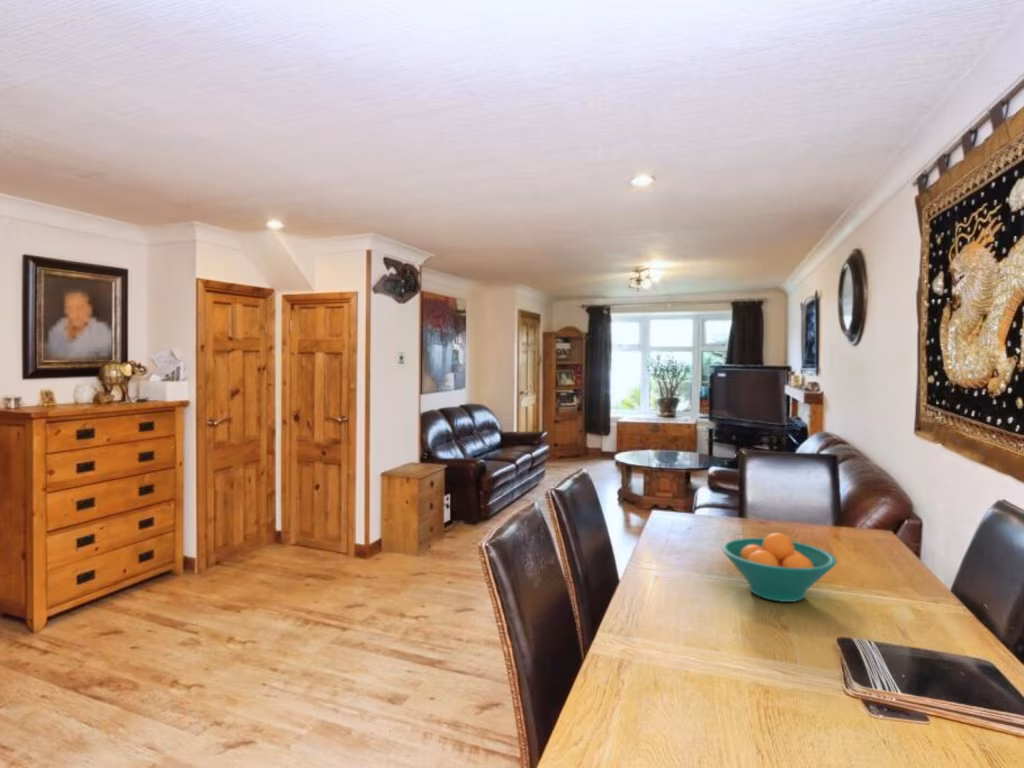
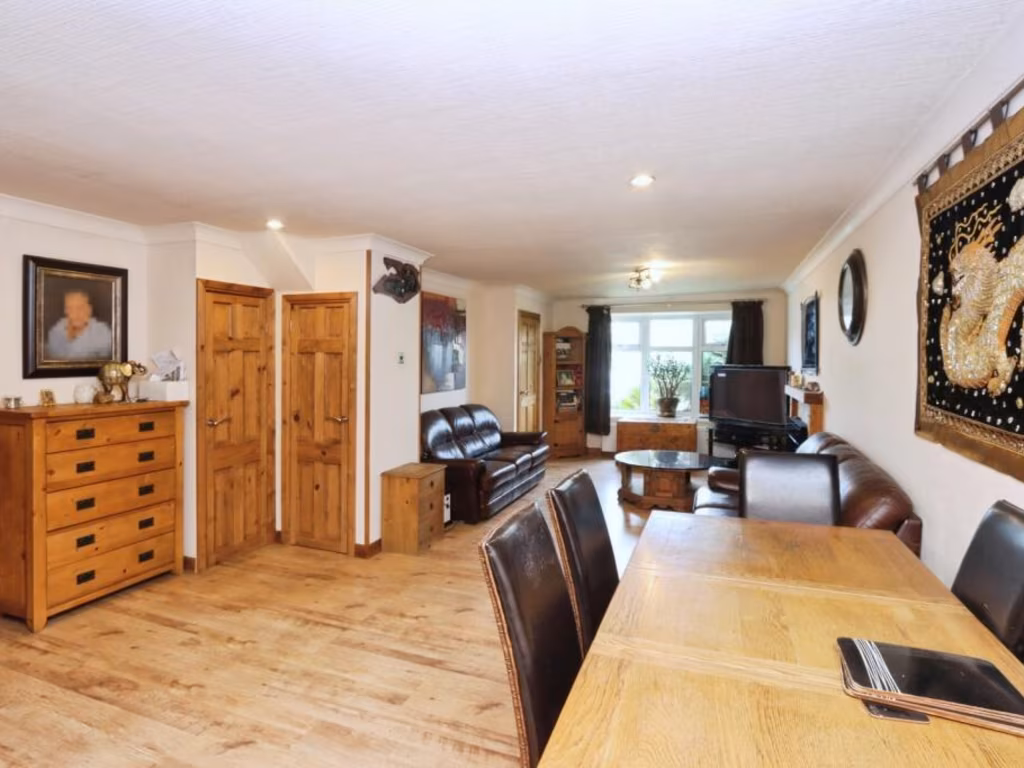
- fruit bowl [721,532,837,603]
